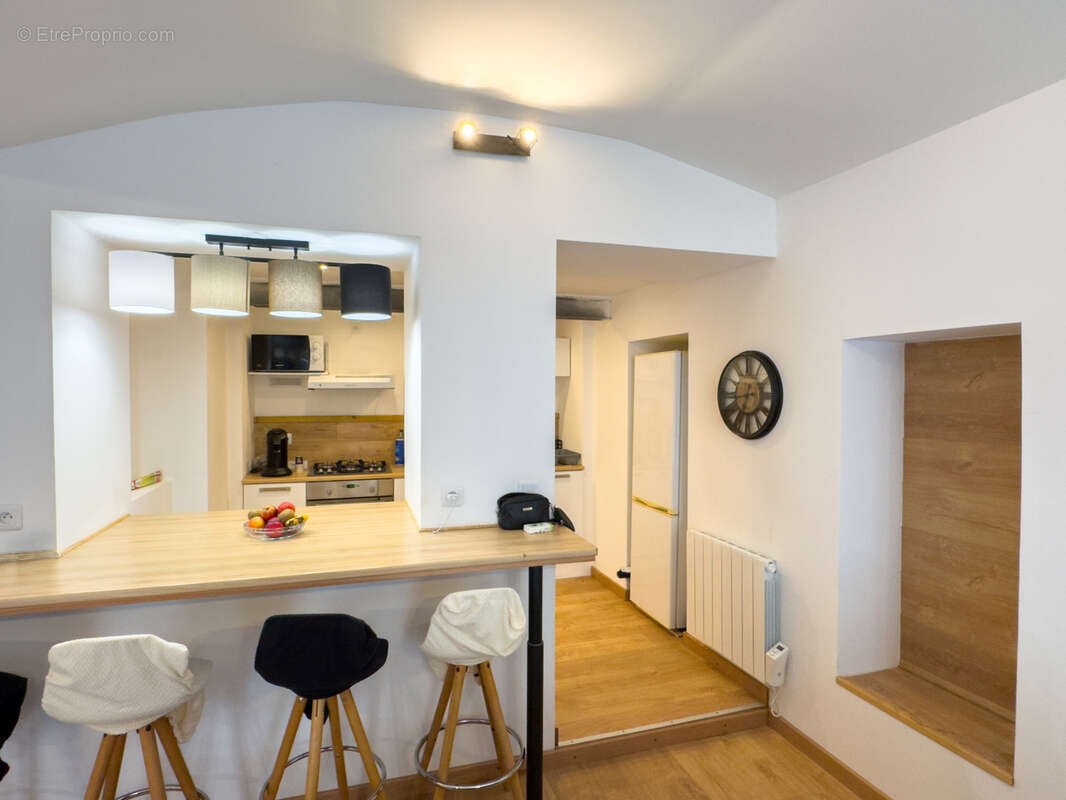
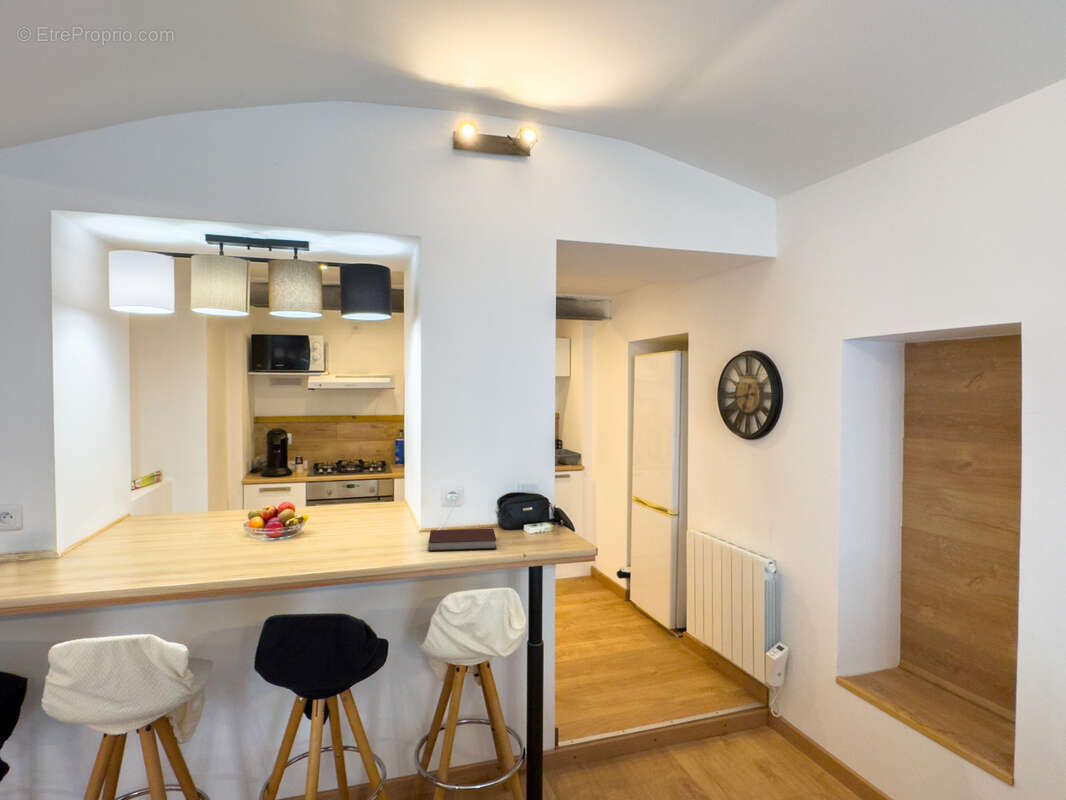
+ notebook [428,528,498,552]
